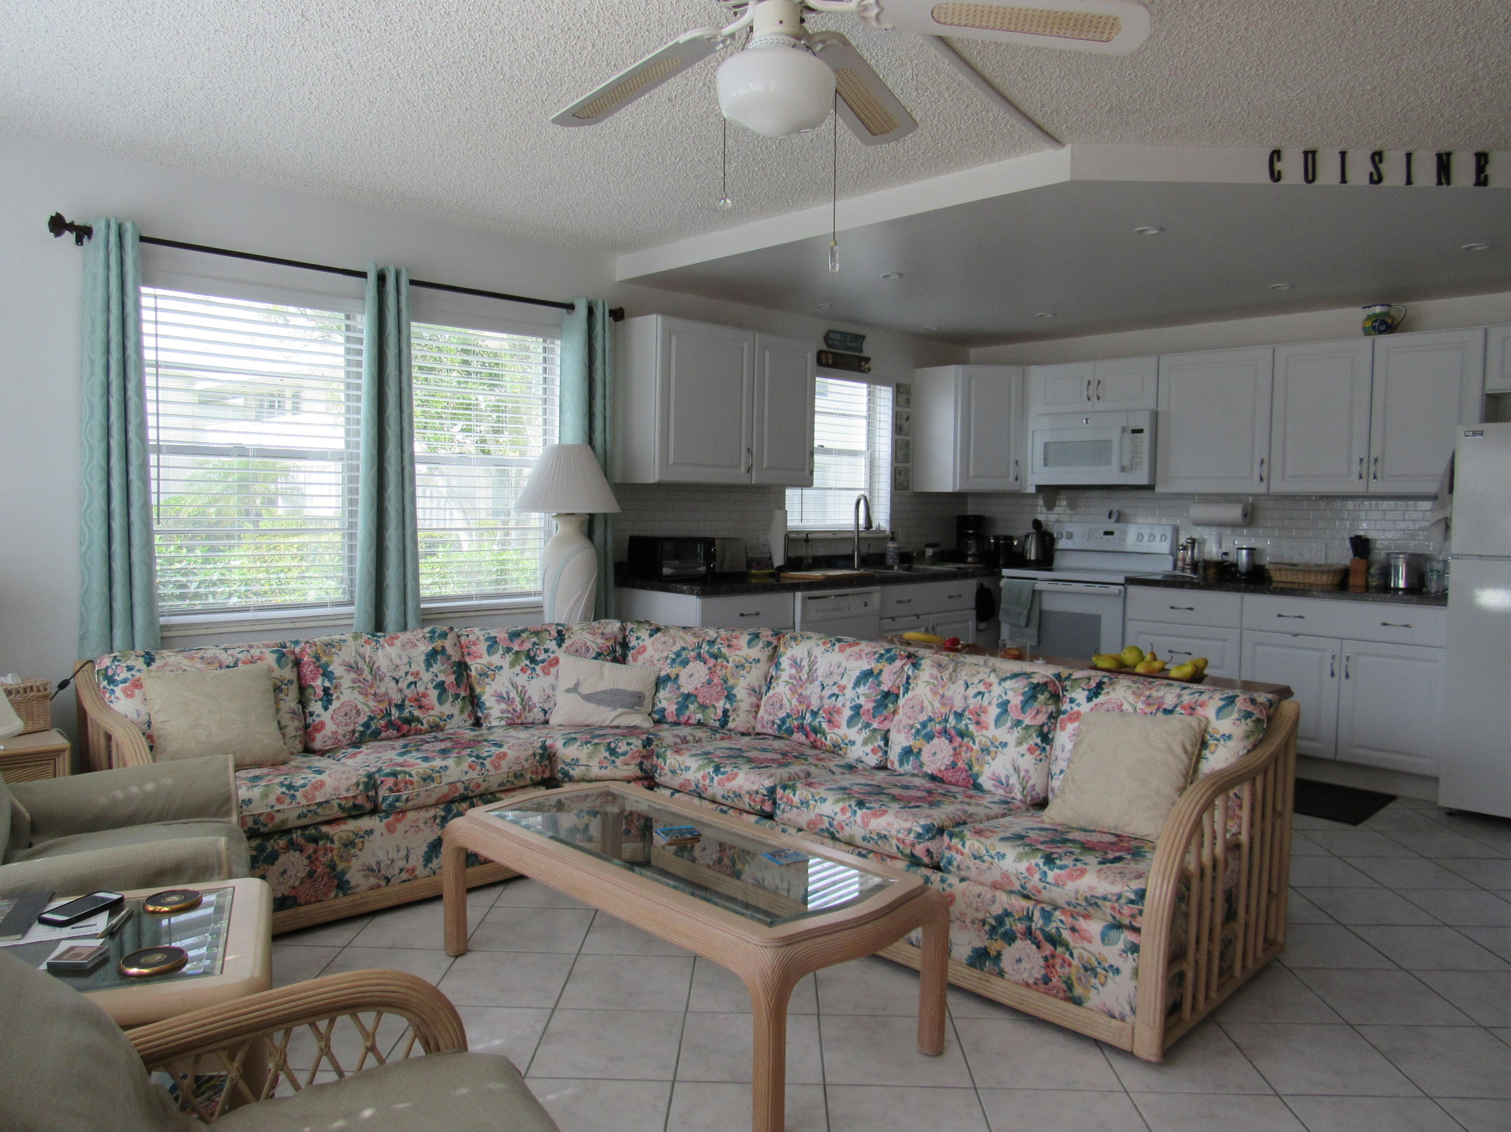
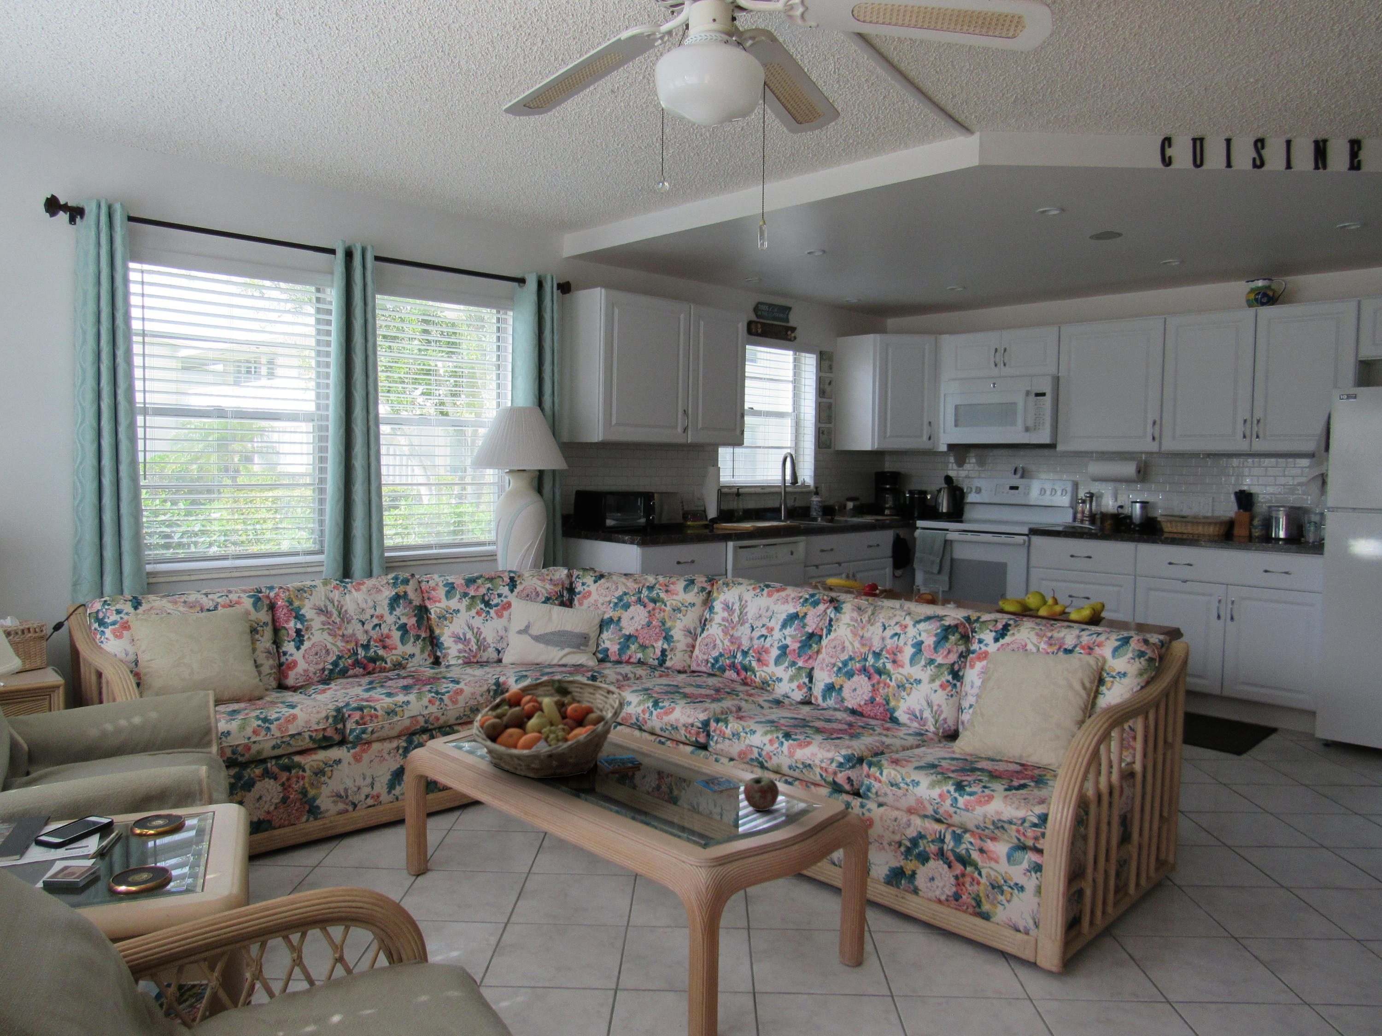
+ fruit basket [471,677,626,778]
+ recessed light [1088,231,1124,240]
+ apple [743,776,779,812]
